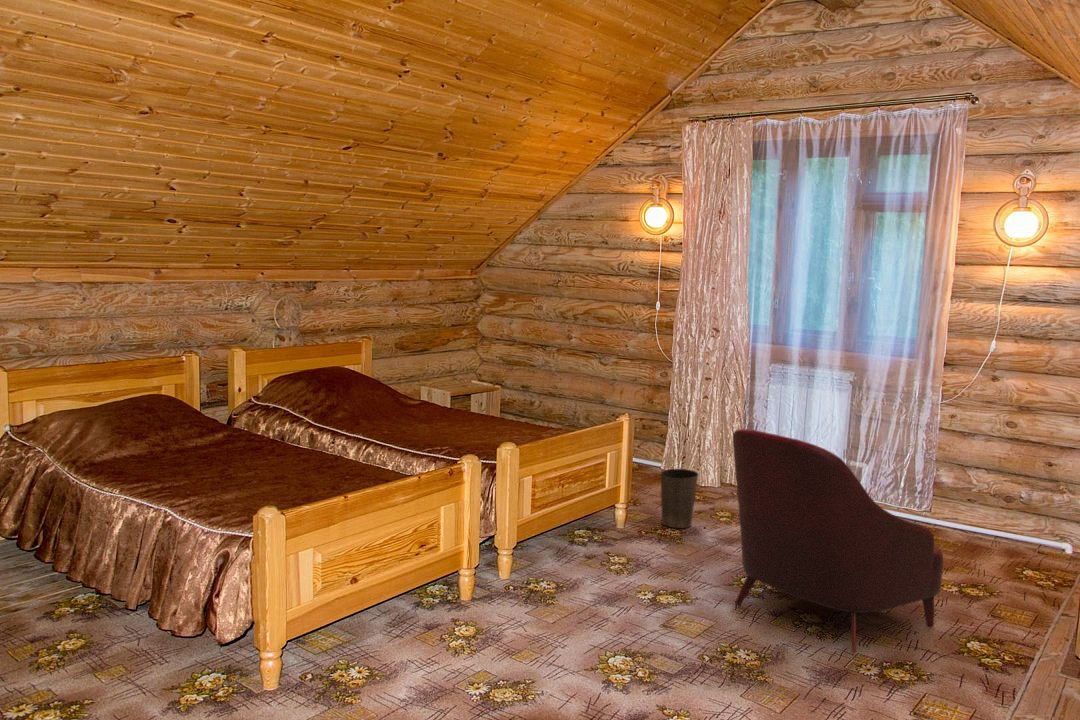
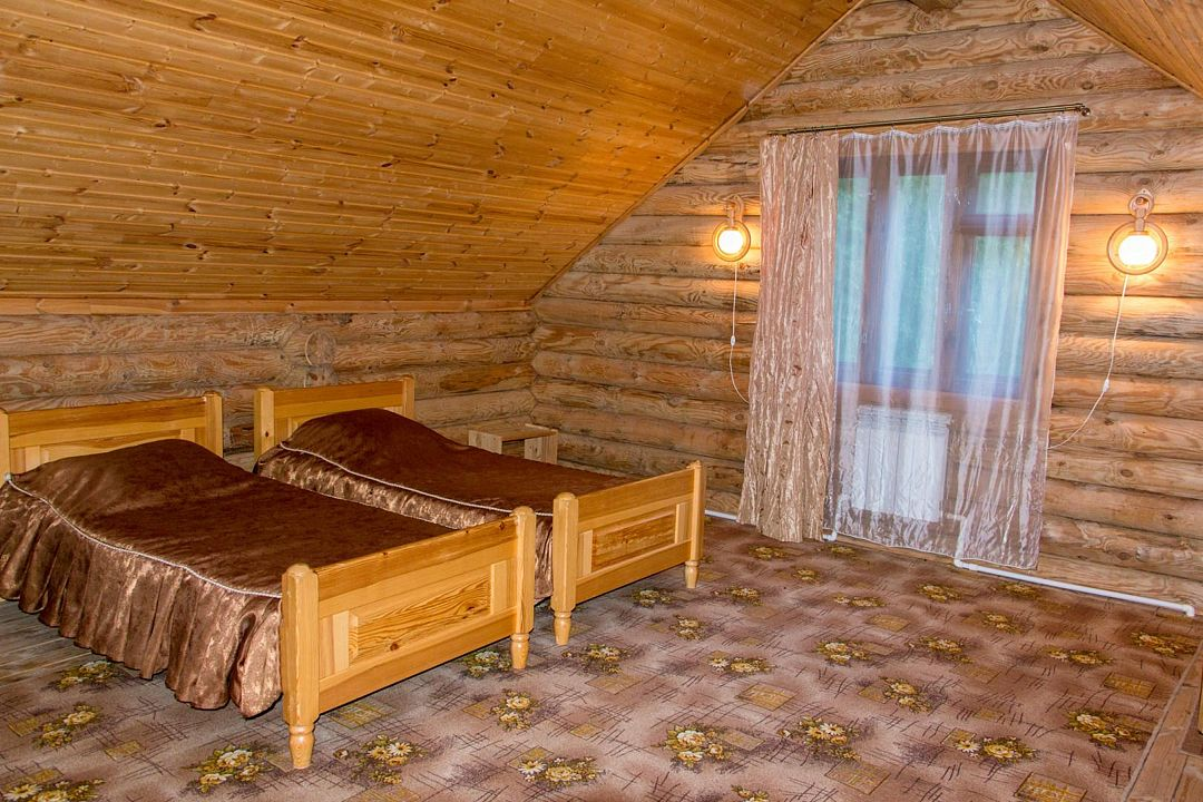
- waste basket [660,468,699,529]
- armchair [732,428,944,655]
